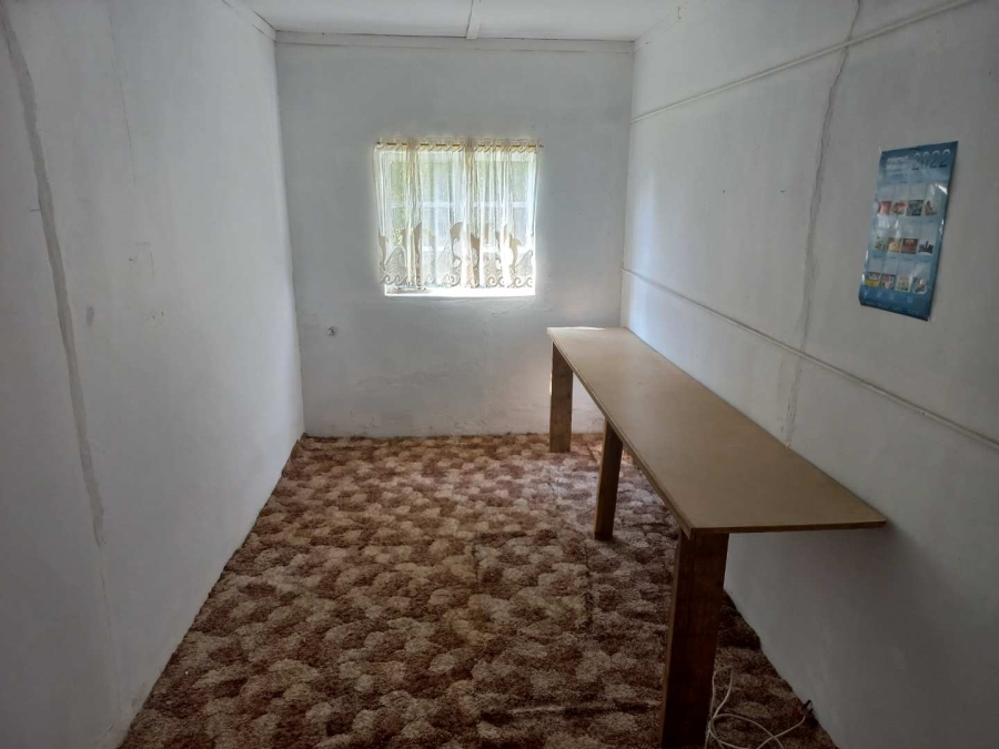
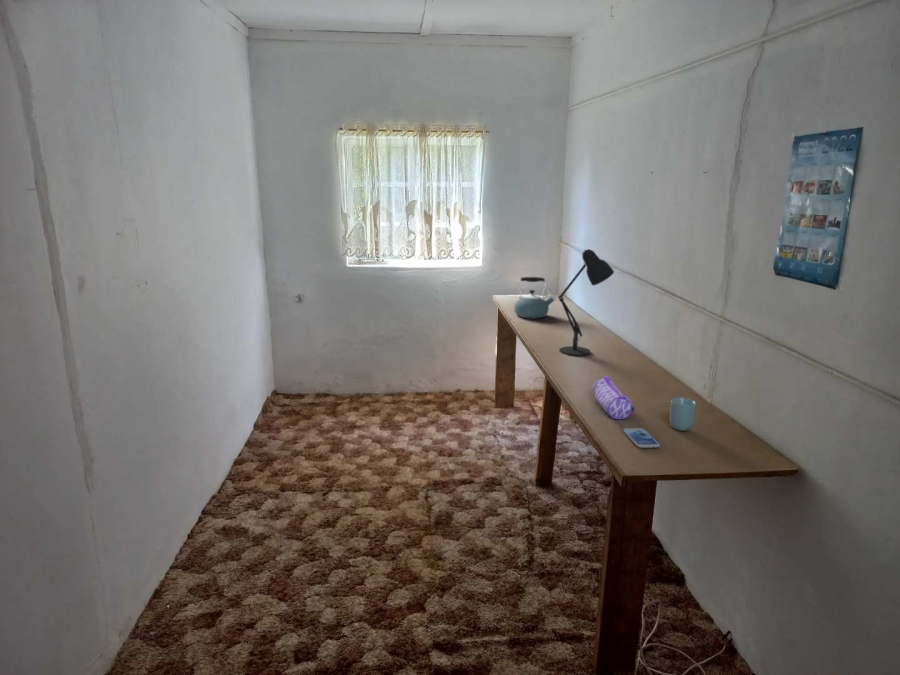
+ pencil case [592,375,636,420]
+ kettle [513,276,557,320]
+ cup [669,396,697,432]
+ desk lamp [557,248,615,357]
+ smartphone [622,427,661,449]
